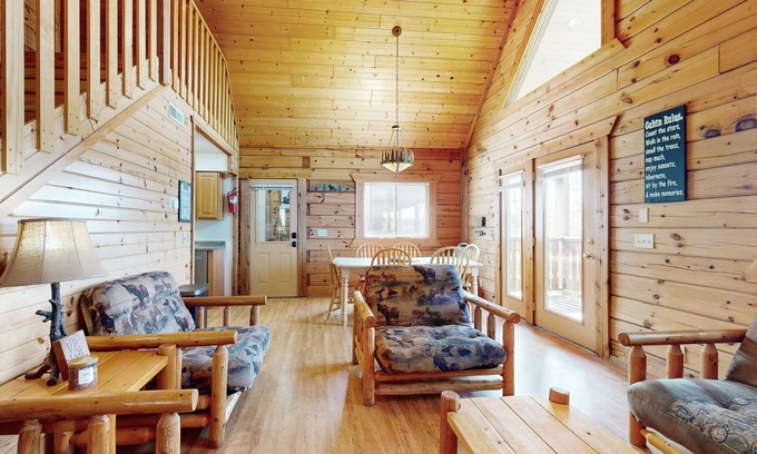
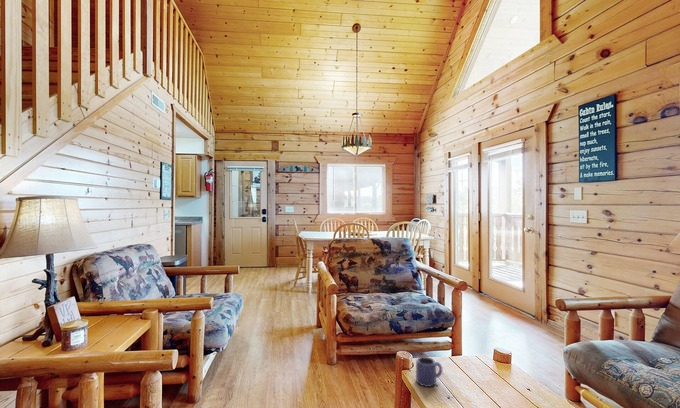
+ mug [415,356,443,388]
